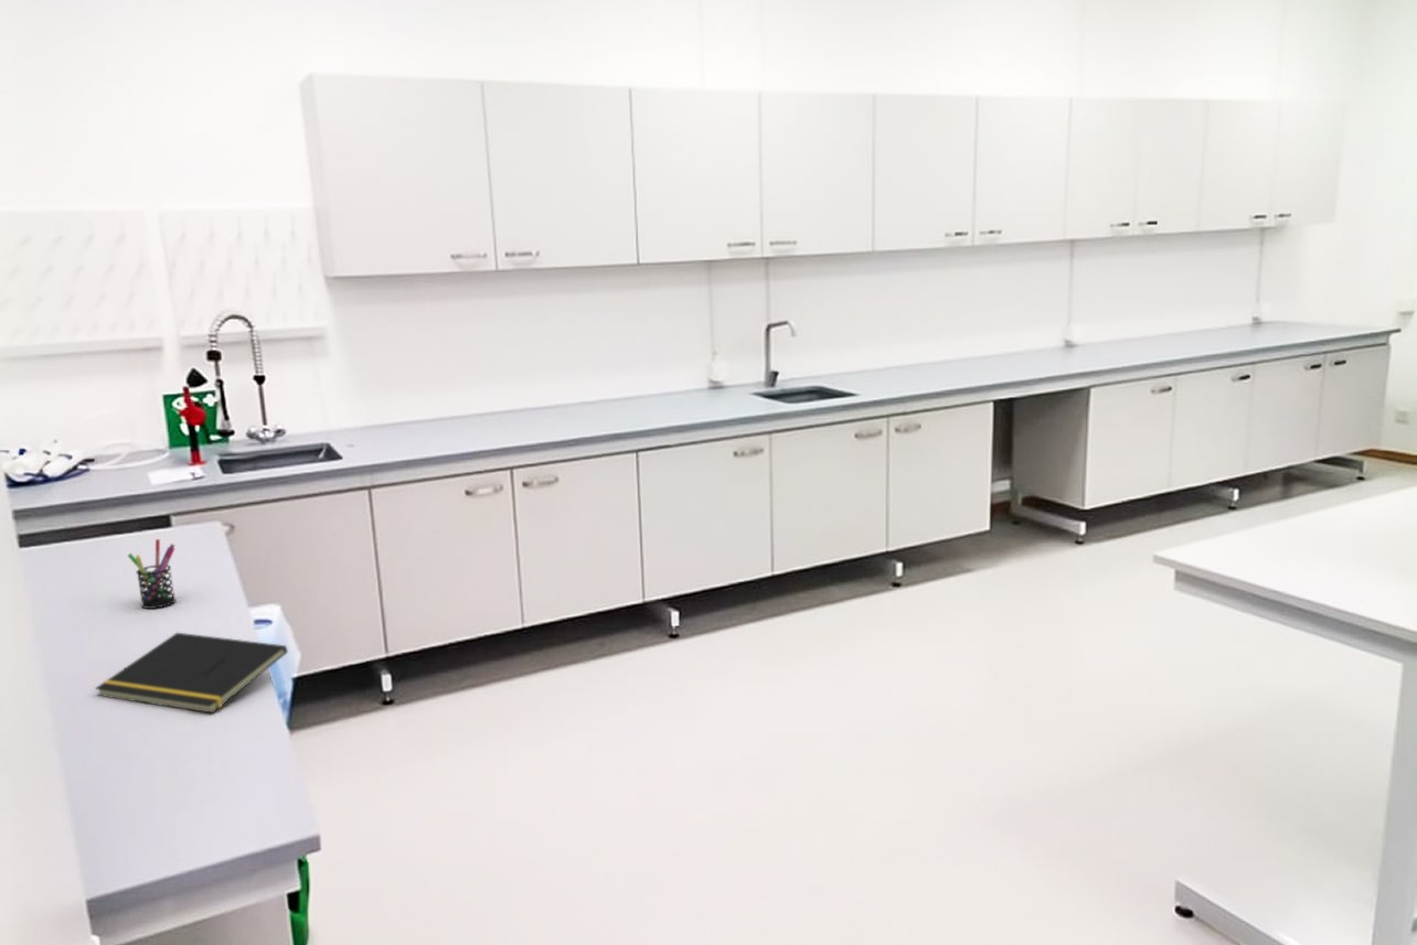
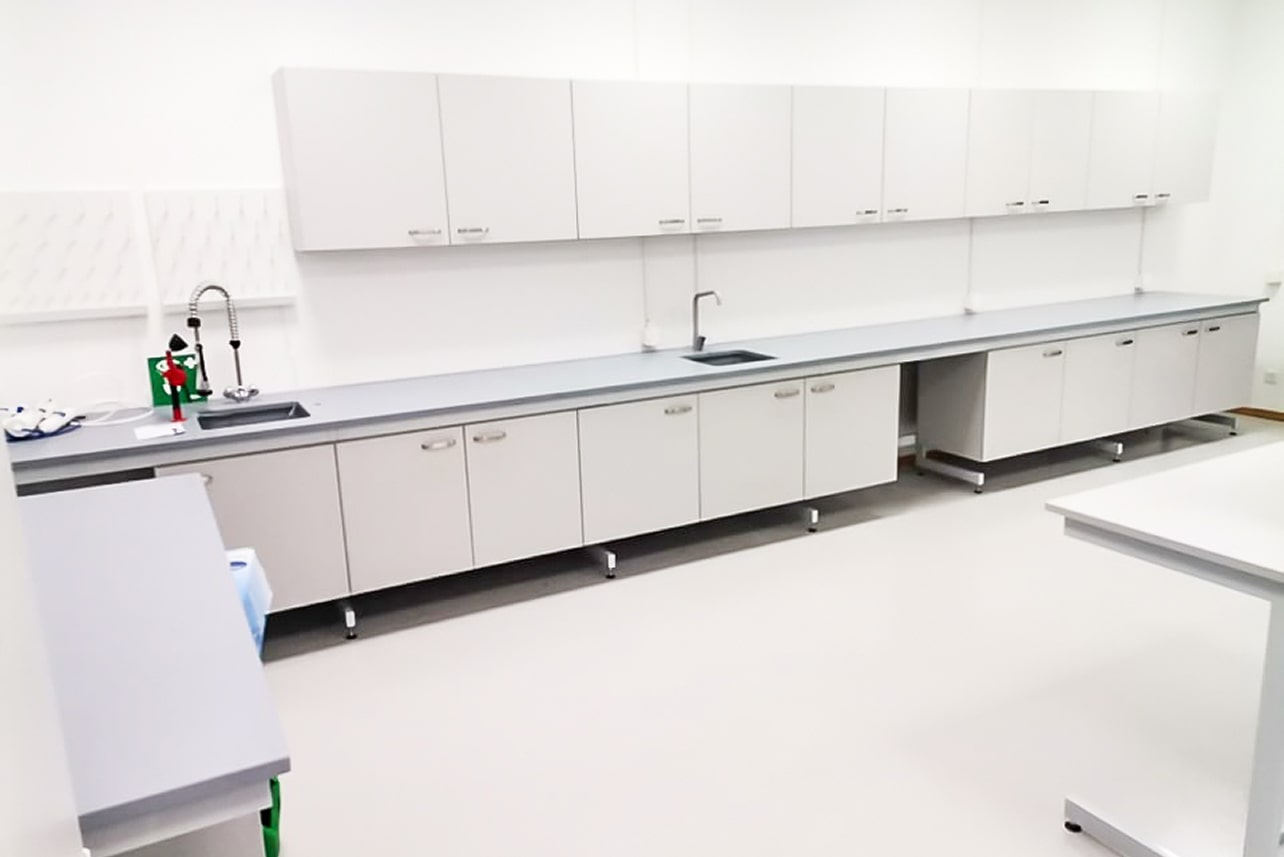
- pen holder [127,538,177,610]
- notepad [94,632,289,715]
